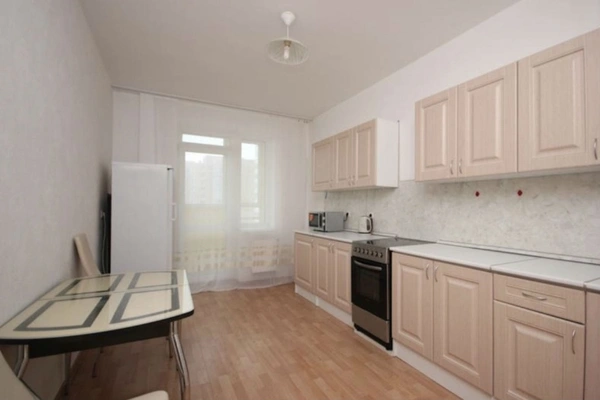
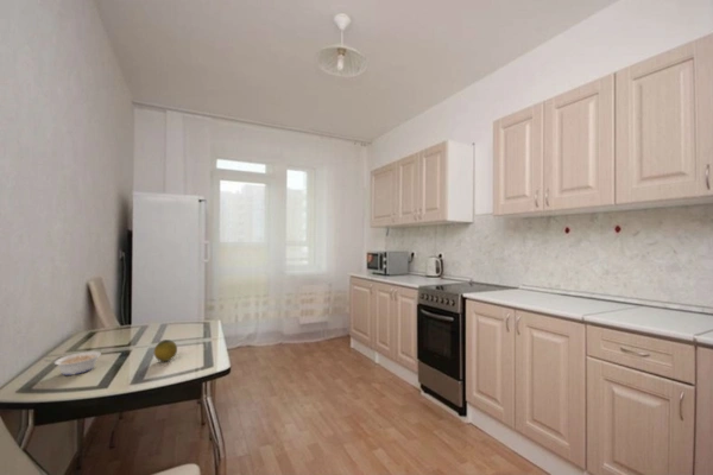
+ legume [43,350,102,376]
+ fruit [153,338,178,362]
